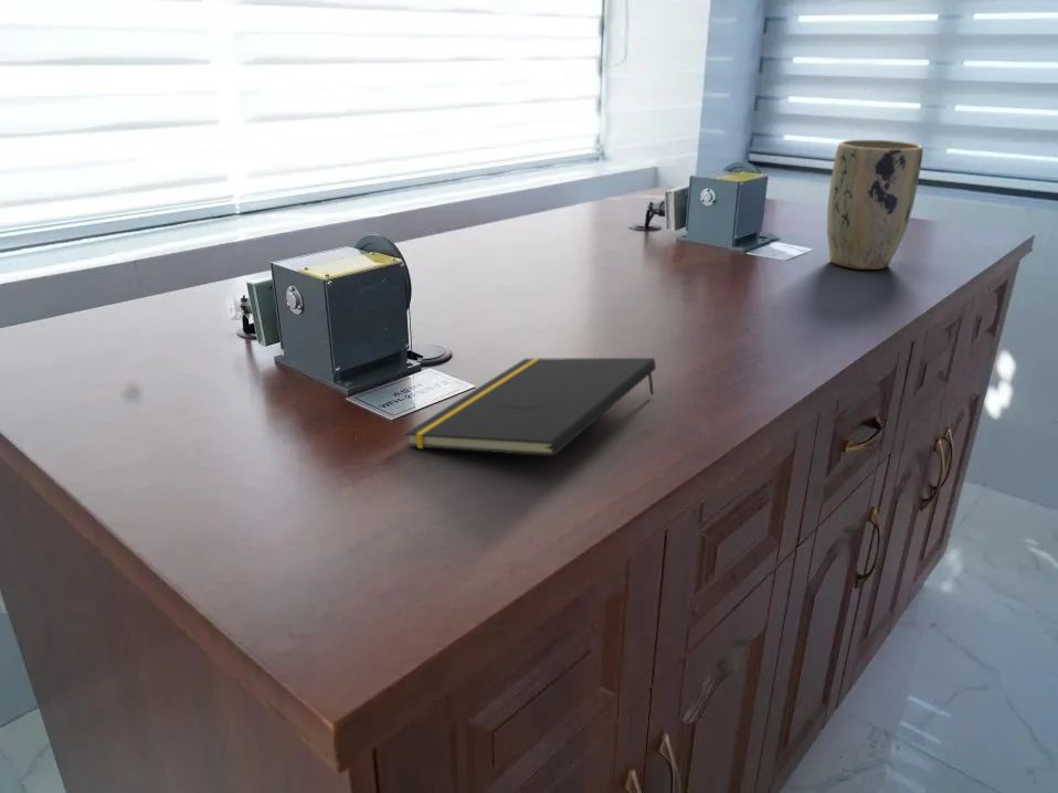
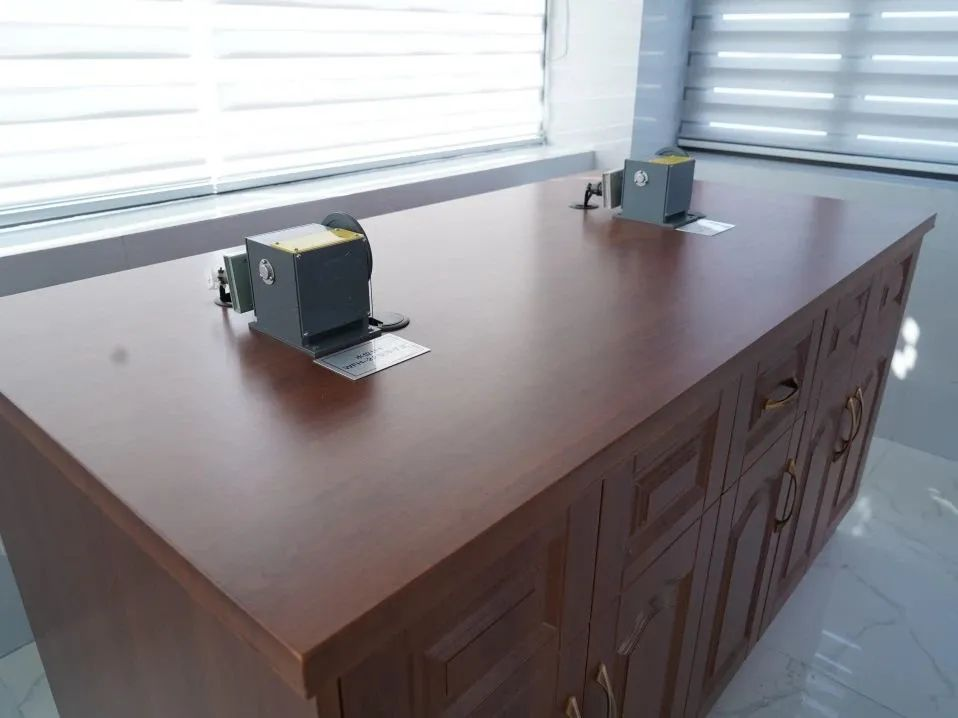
- plant pot [826,139,924,271]
- notepad [404,357,657,457]
